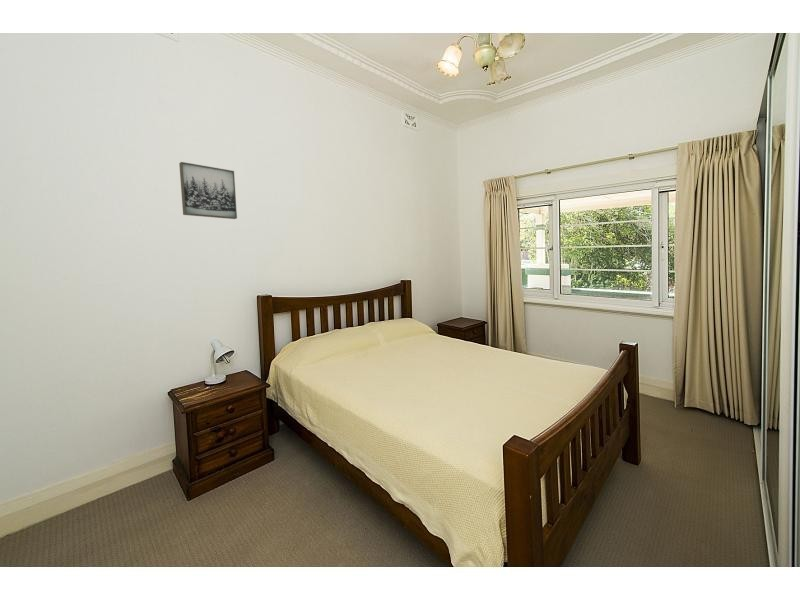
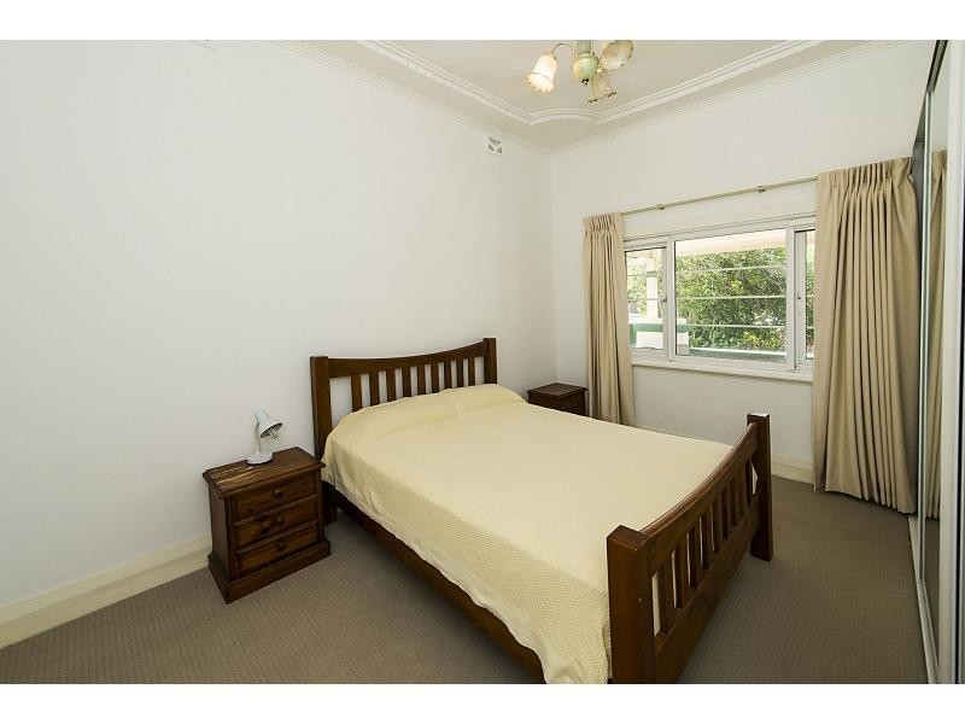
- wall art [178,161,238,220]
